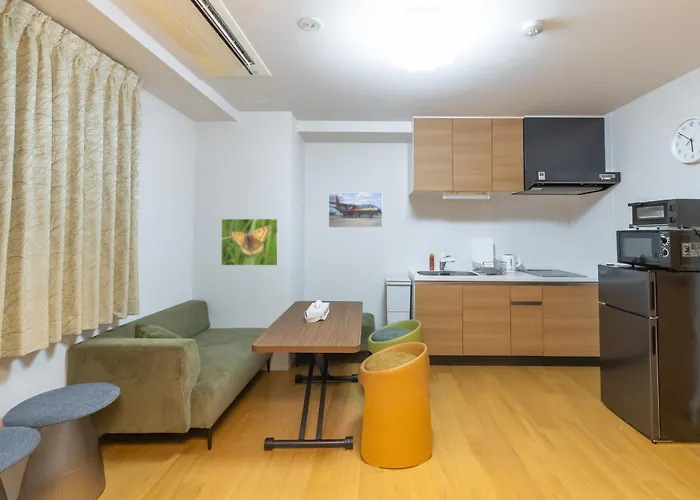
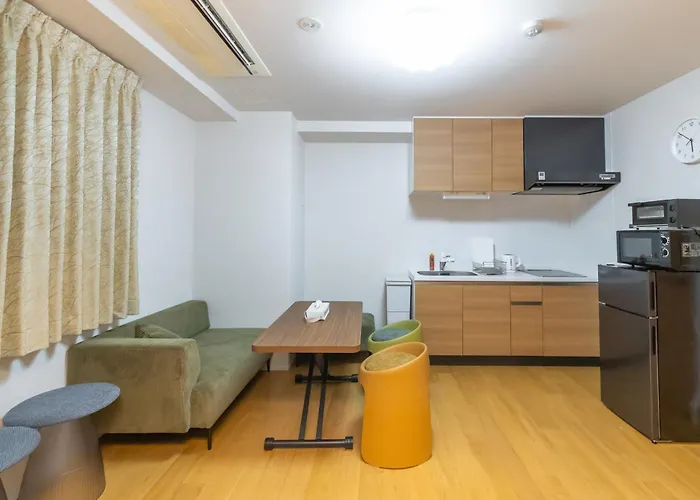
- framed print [328,191,383,229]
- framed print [220,218,279,267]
